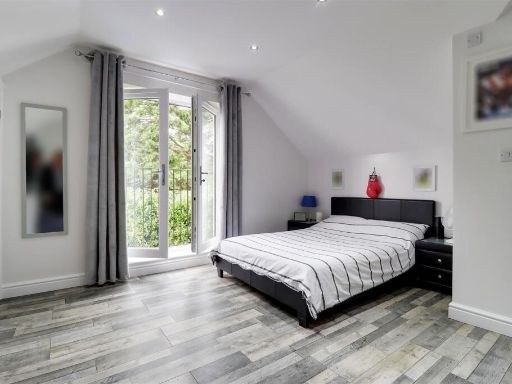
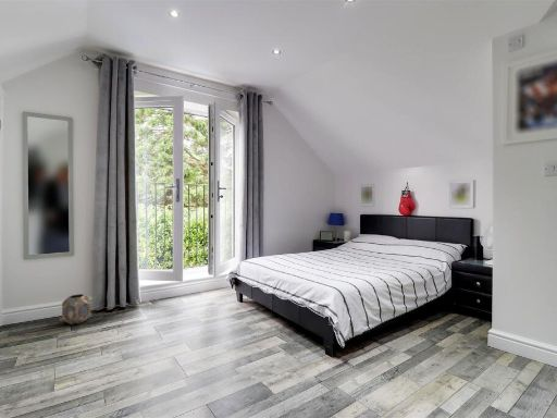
+ planter [61,293,91,325]
